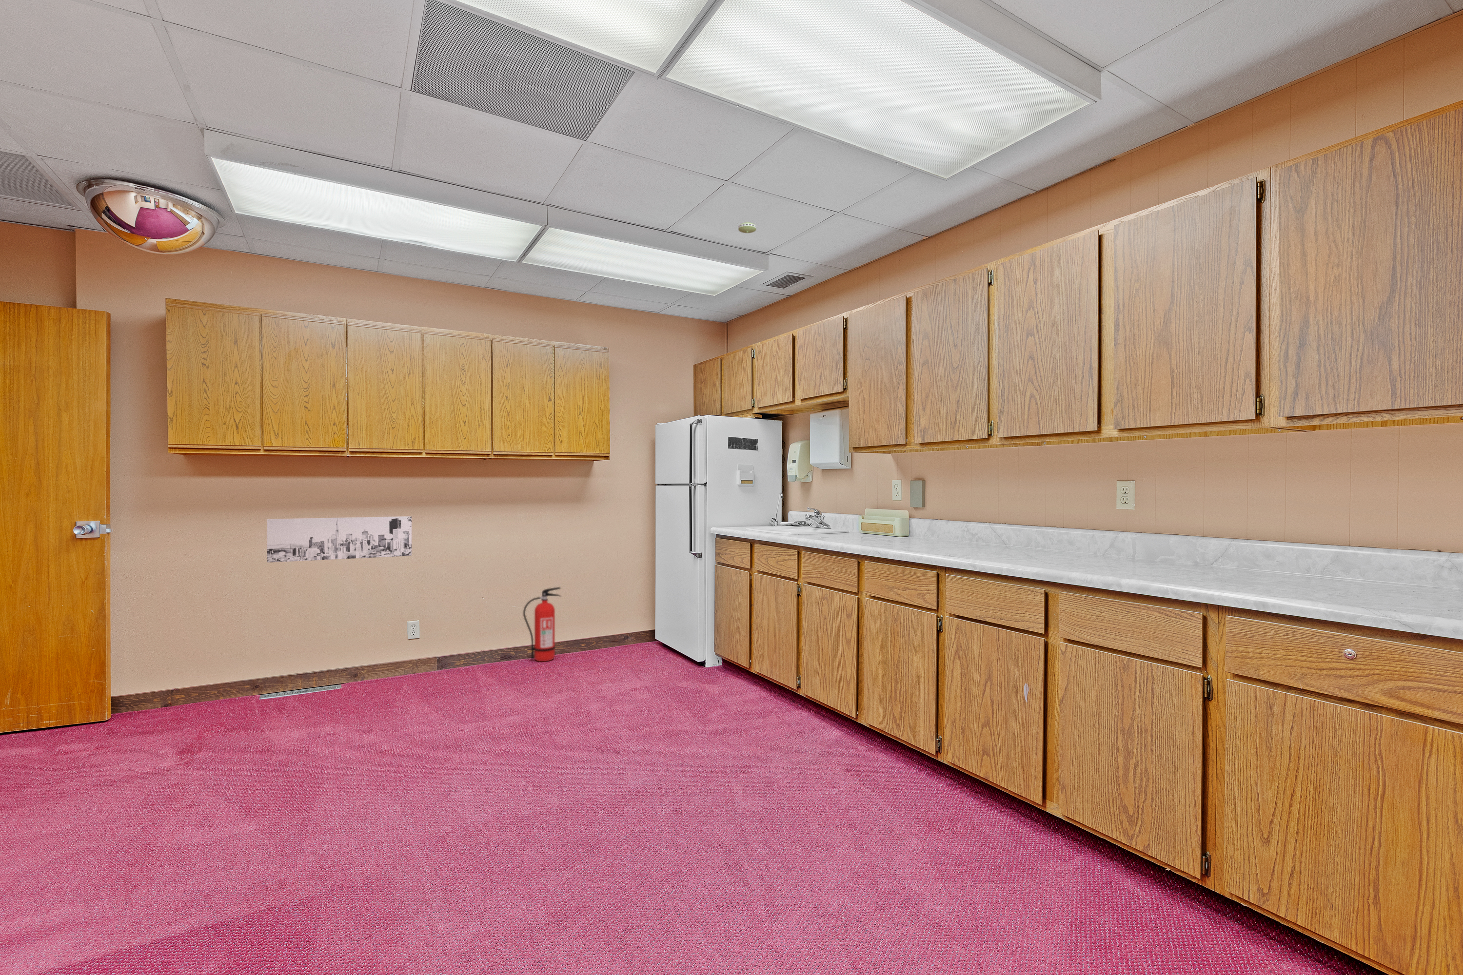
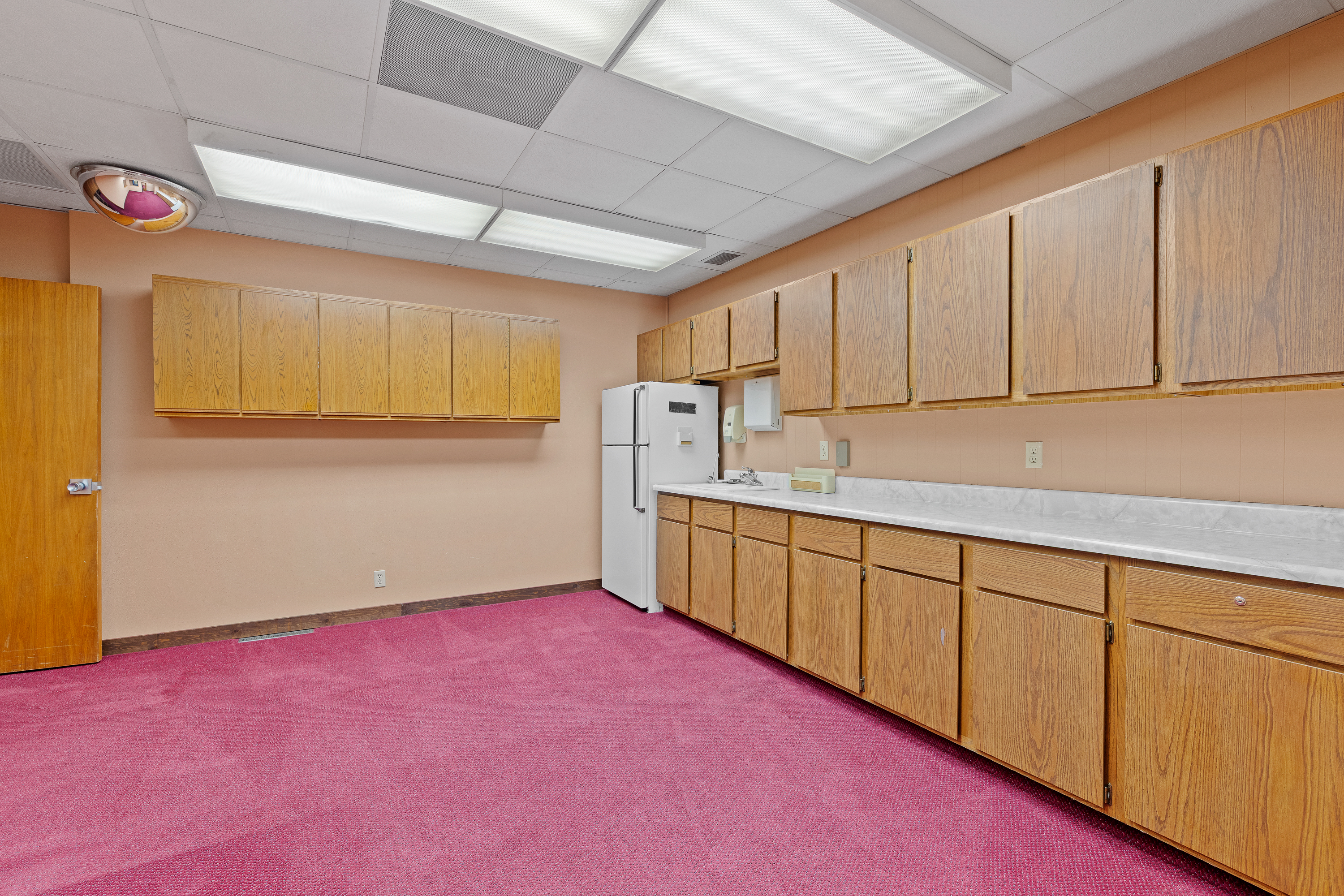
- smoke detector [738,221,757,234]
- fire extinguisher [522,587,562,662]
- wall art [267,516,413,563]
